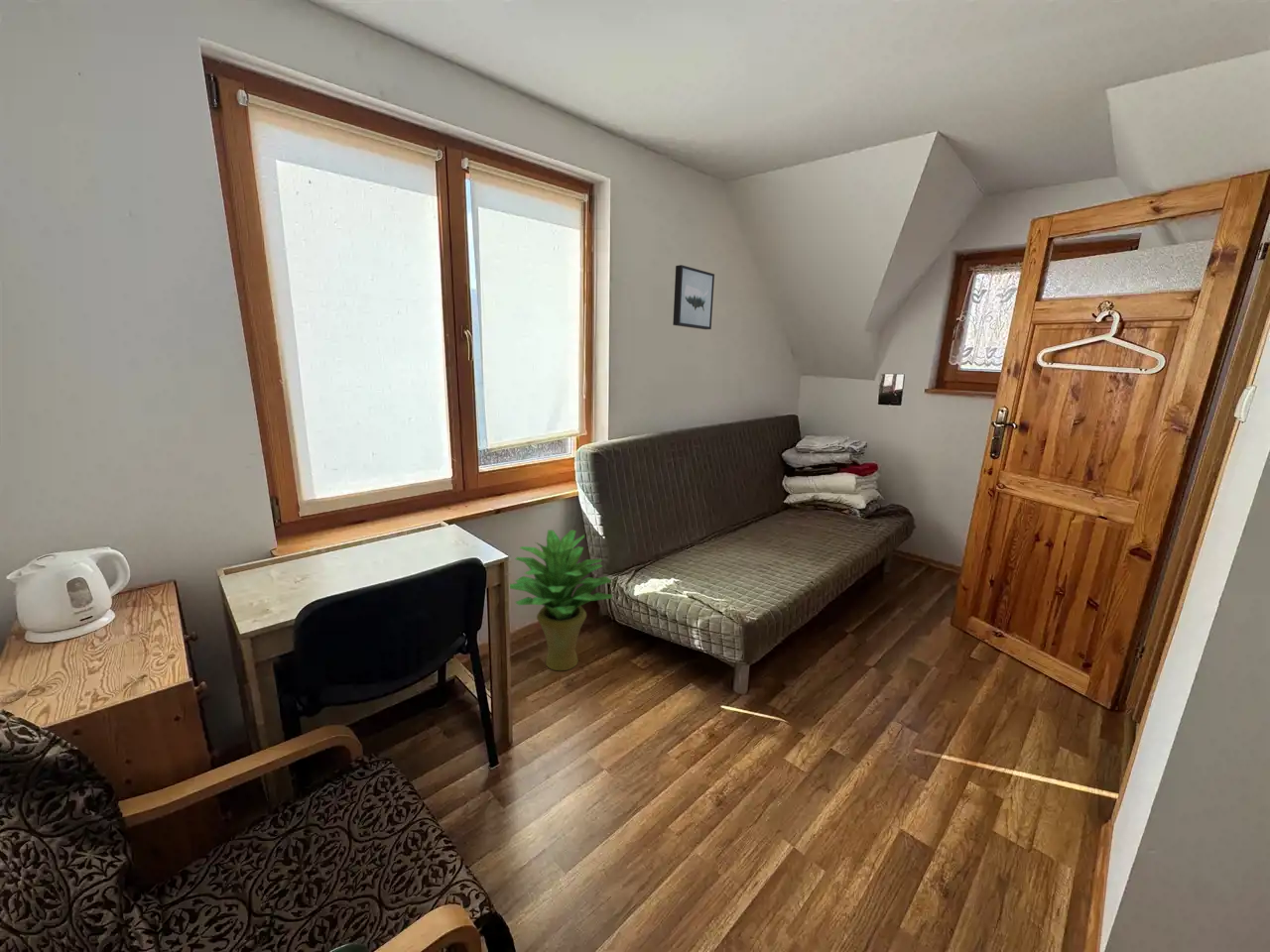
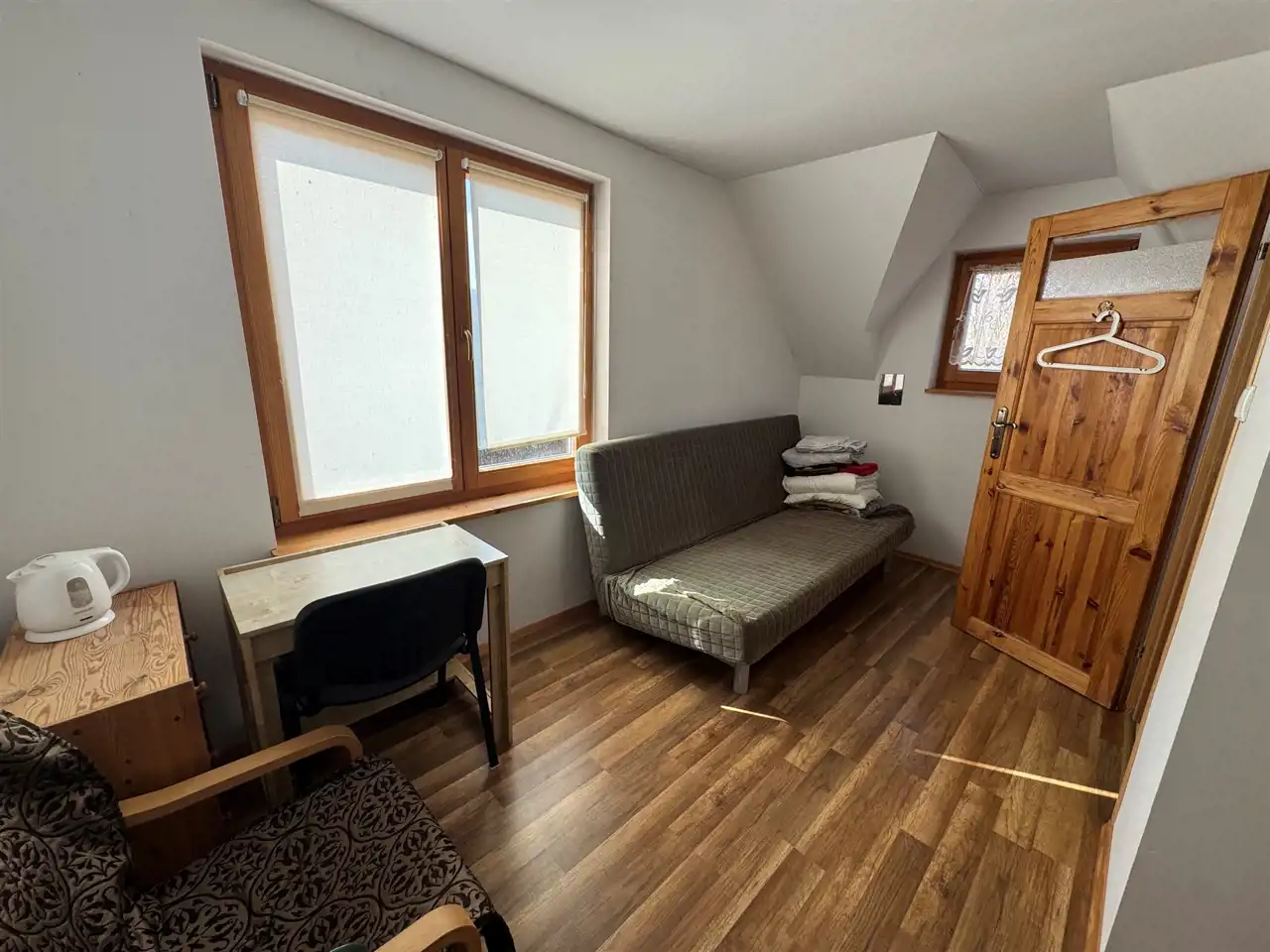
- potted plant [509,529,614,671]
- wall art [672,264,715,330]
